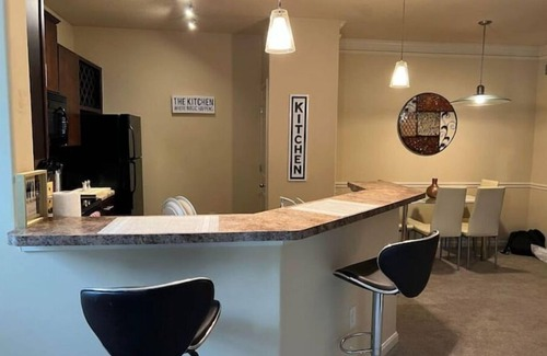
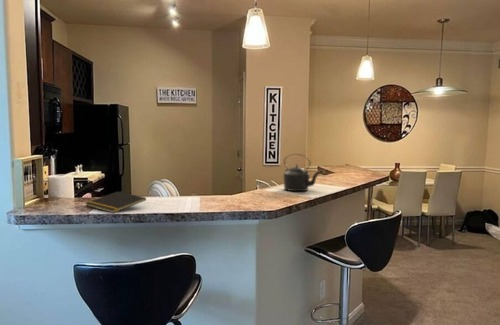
+ notepad [85,191,147,214]
+ kettle [282,153,324,192]
